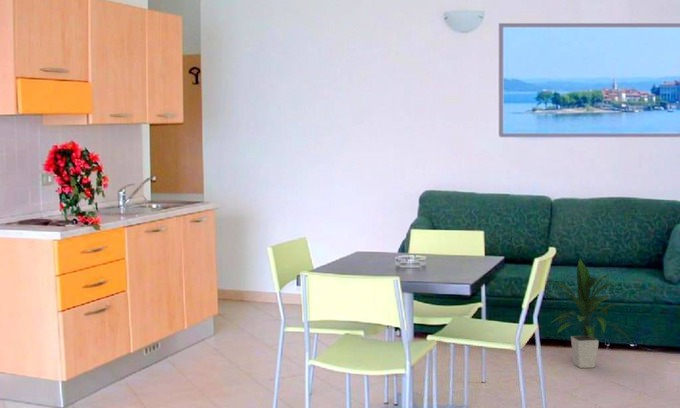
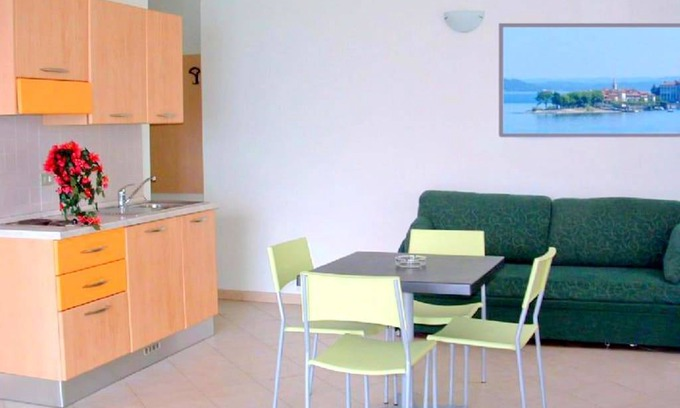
- indoor plant [546,258,630,369]
